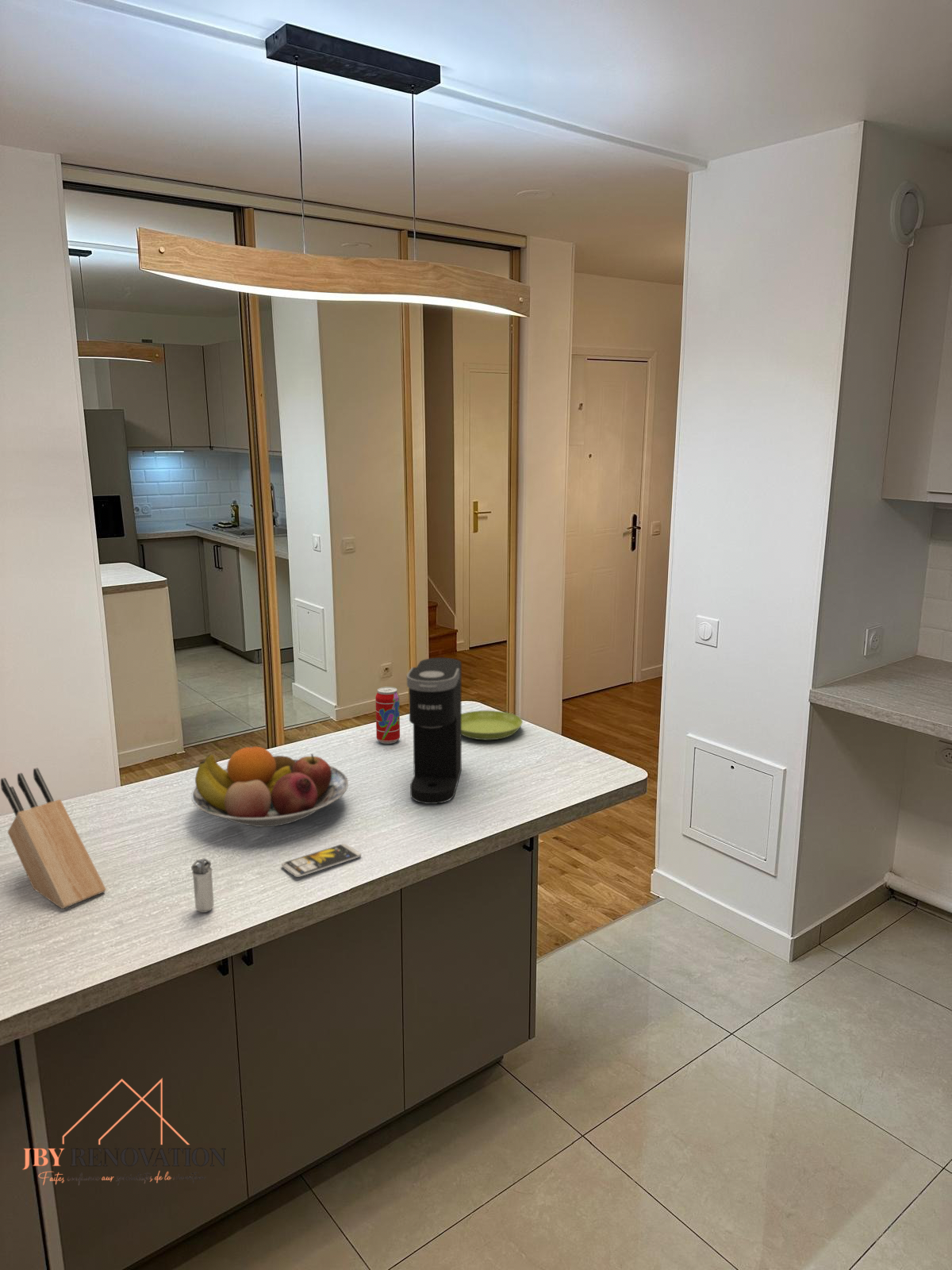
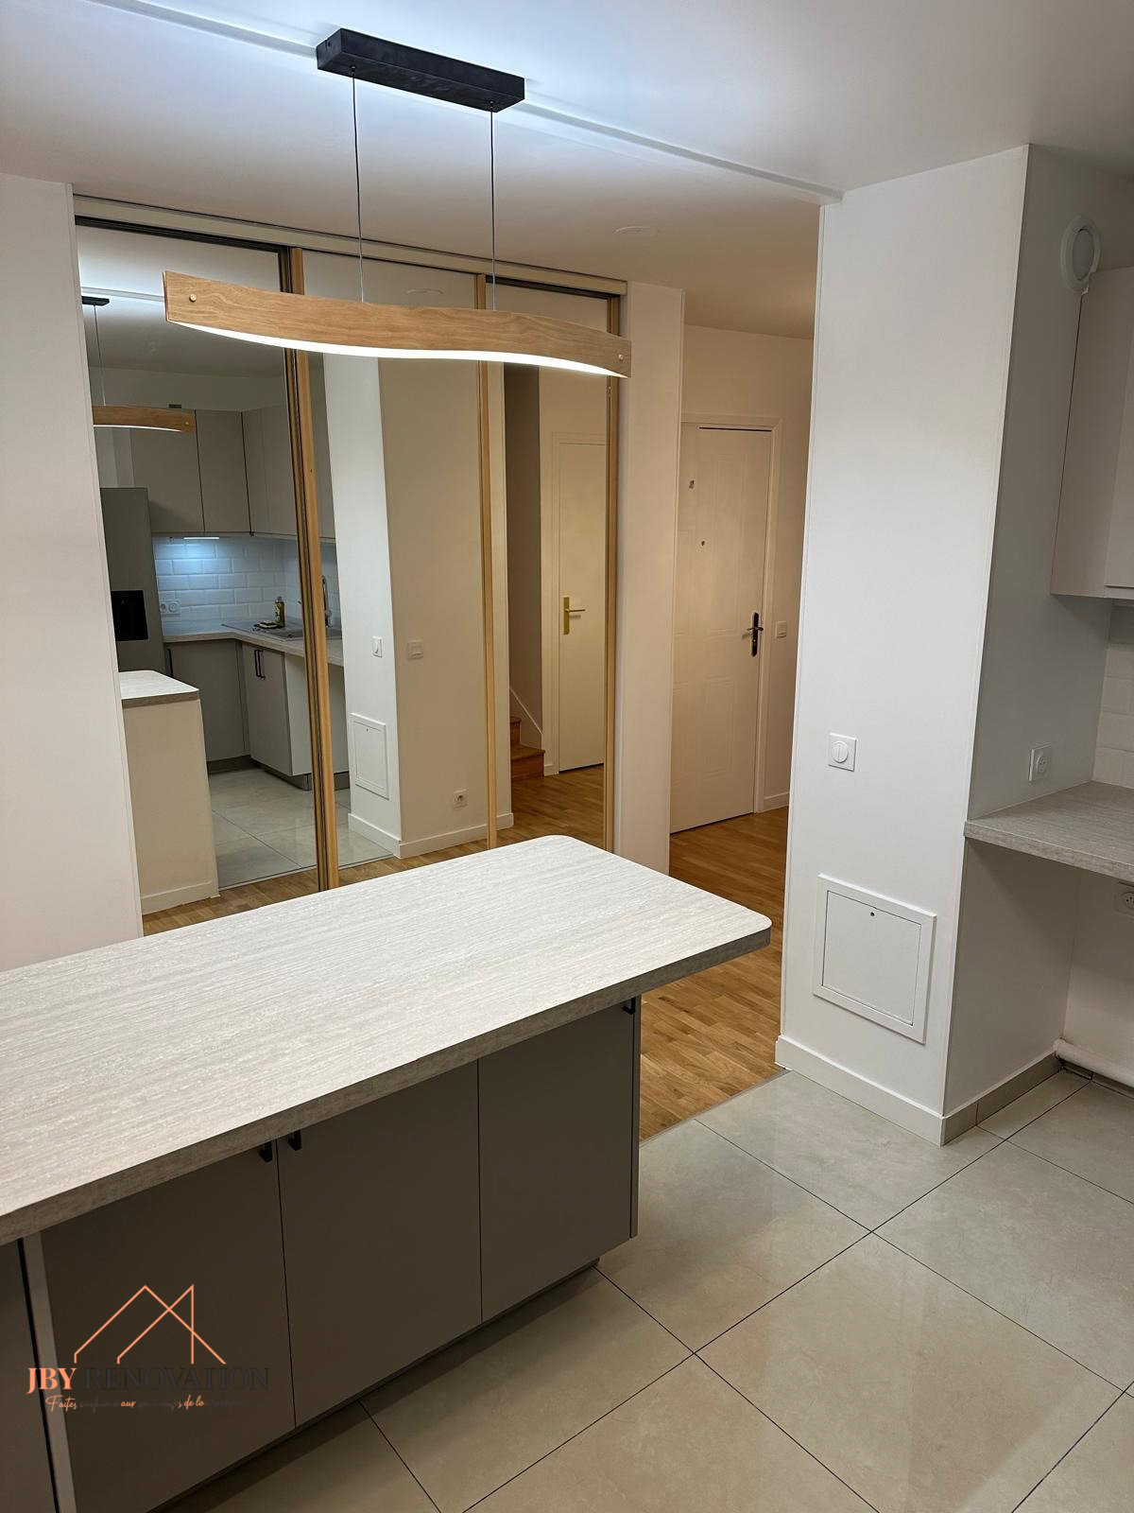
- fruit bowl [190,746,349,828]
- coffee maker [406,657,463,805]
- knife block [0,767,107,910]
- shaker [190,857,215,914]
- saucer [462,710,524,741]
- smartphone [281,843,362,878]
- beverage can [374,686,401,745]
